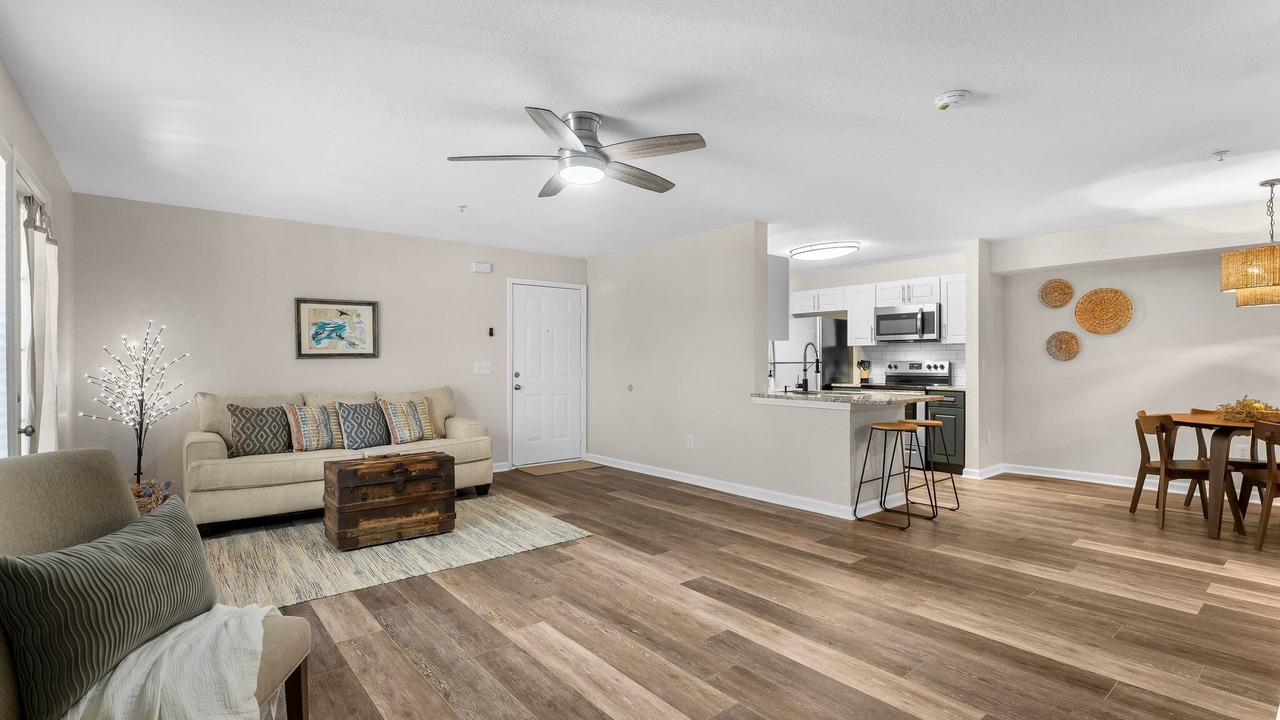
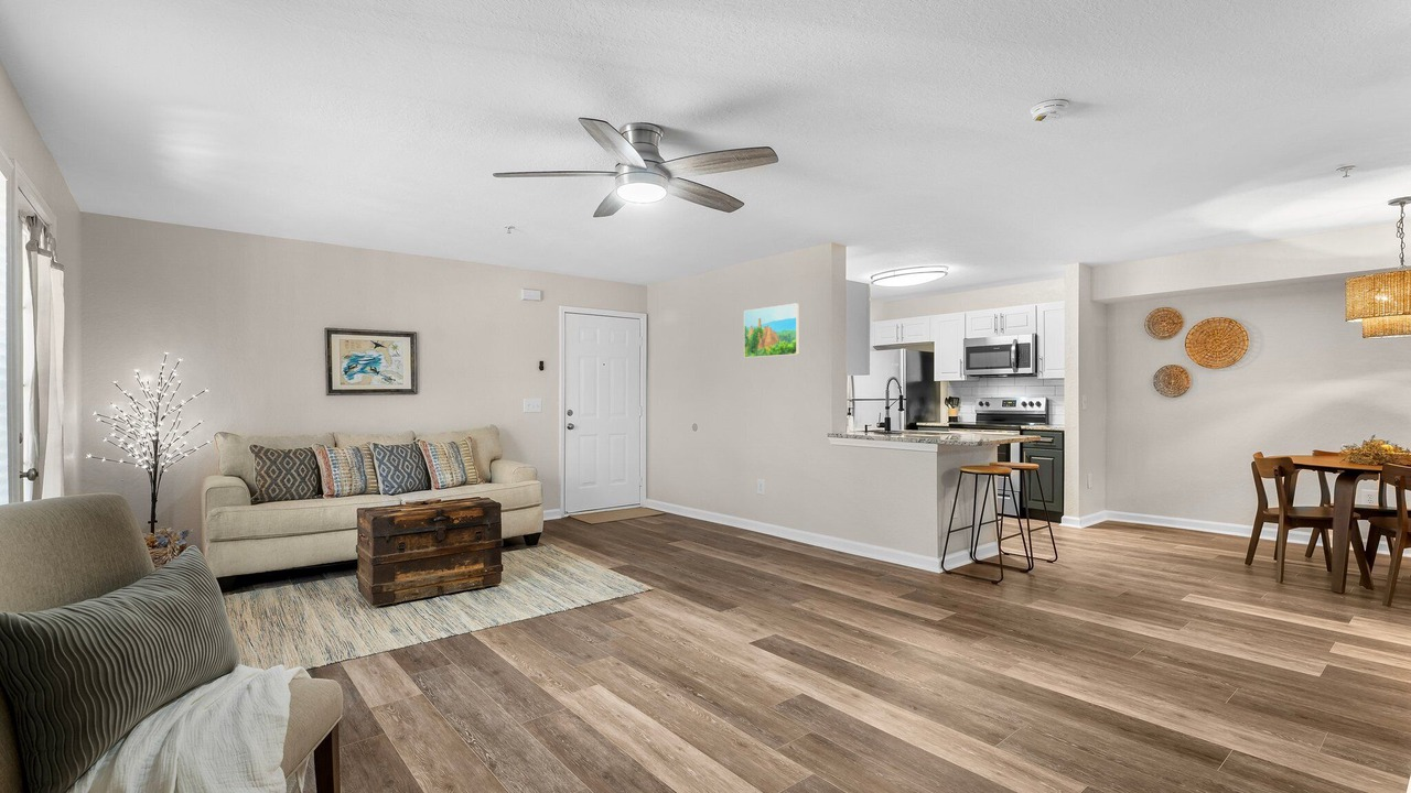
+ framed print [743,302,800,359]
